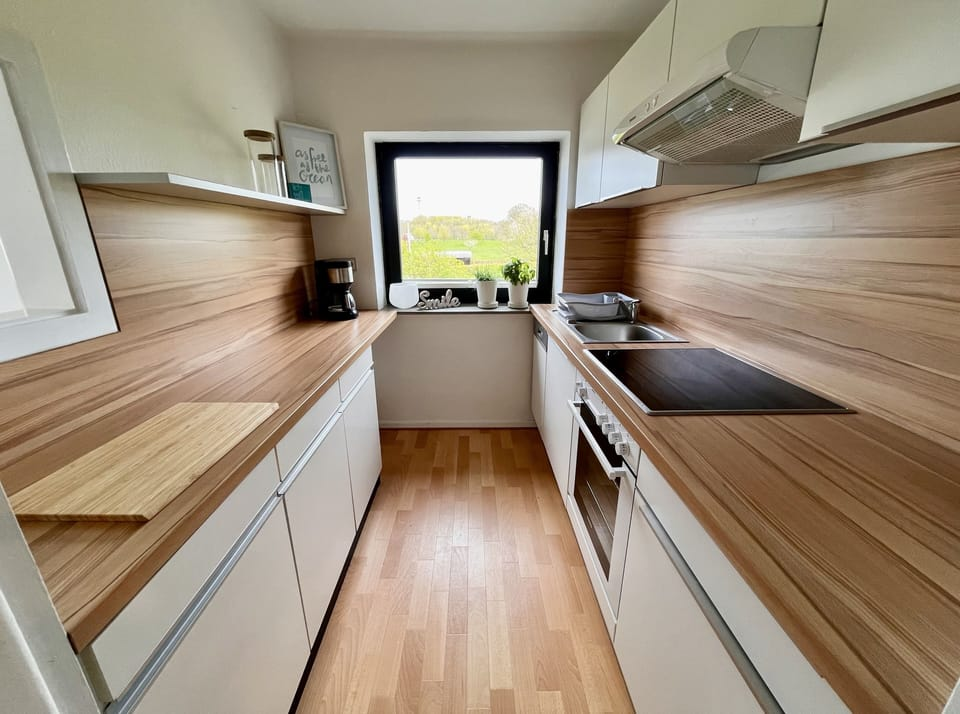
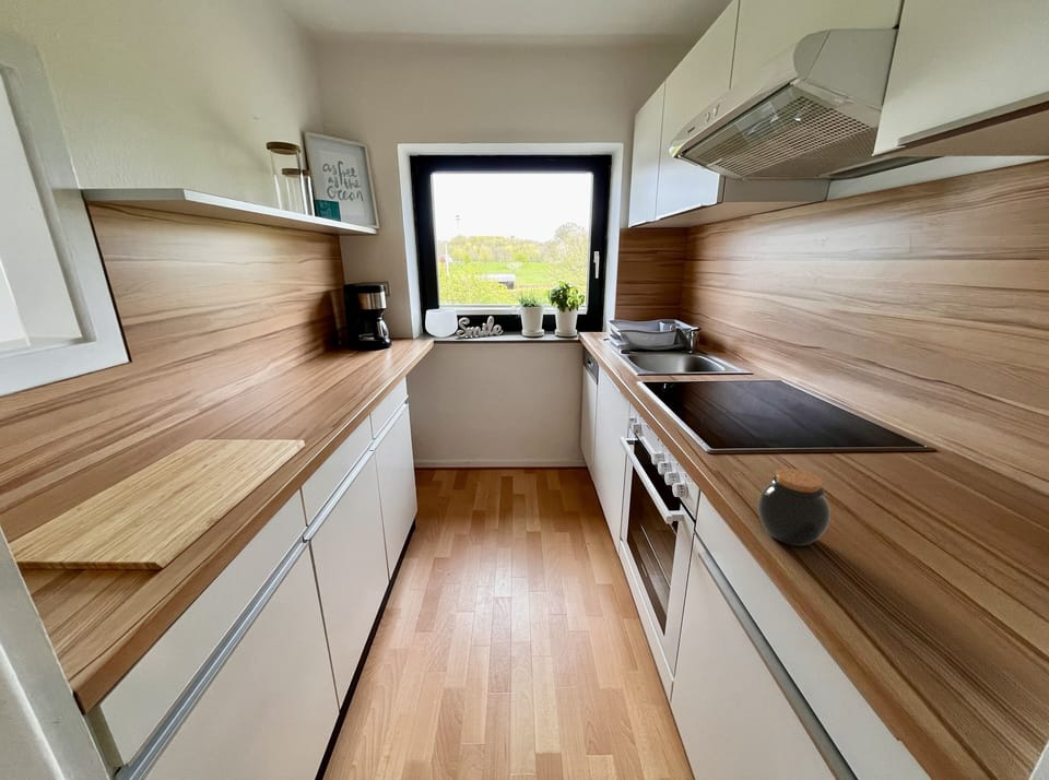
+ jar [757,468,832,547]
